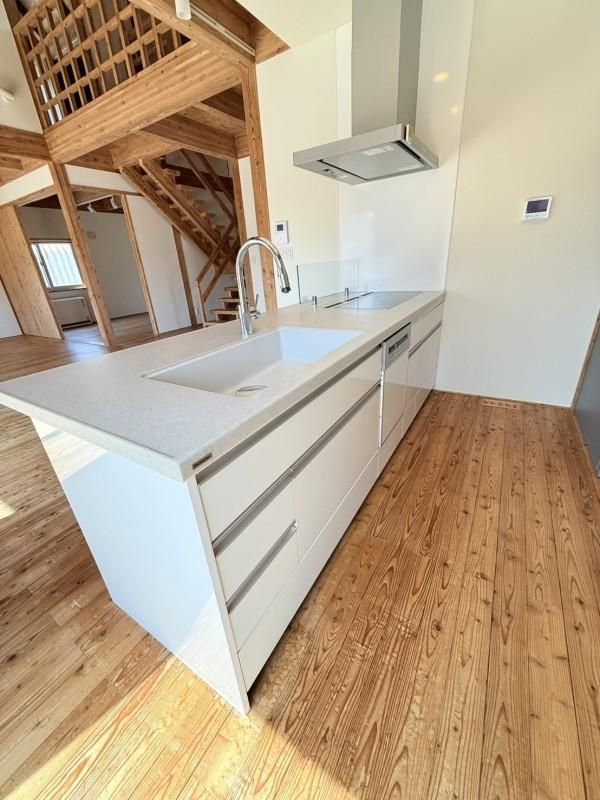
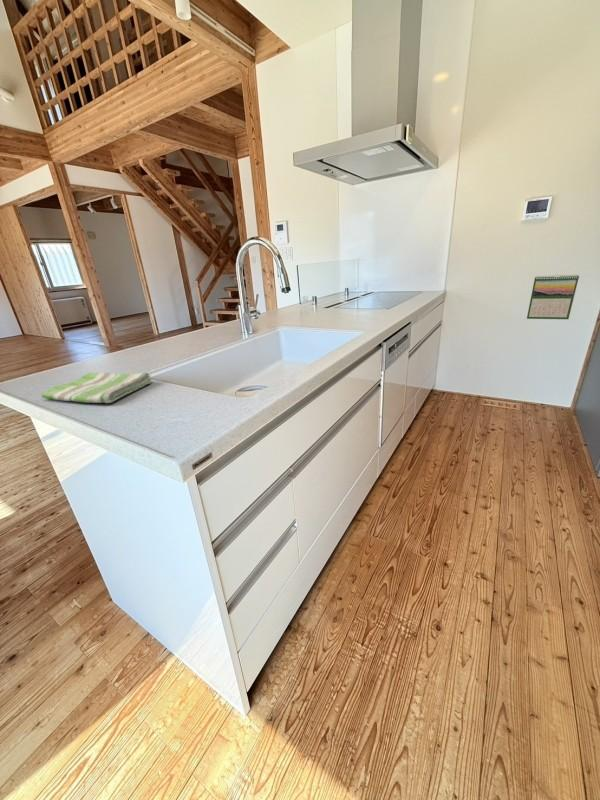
+ dish towel [40,371,153,404]
+ calendar [526,274,580,320]
